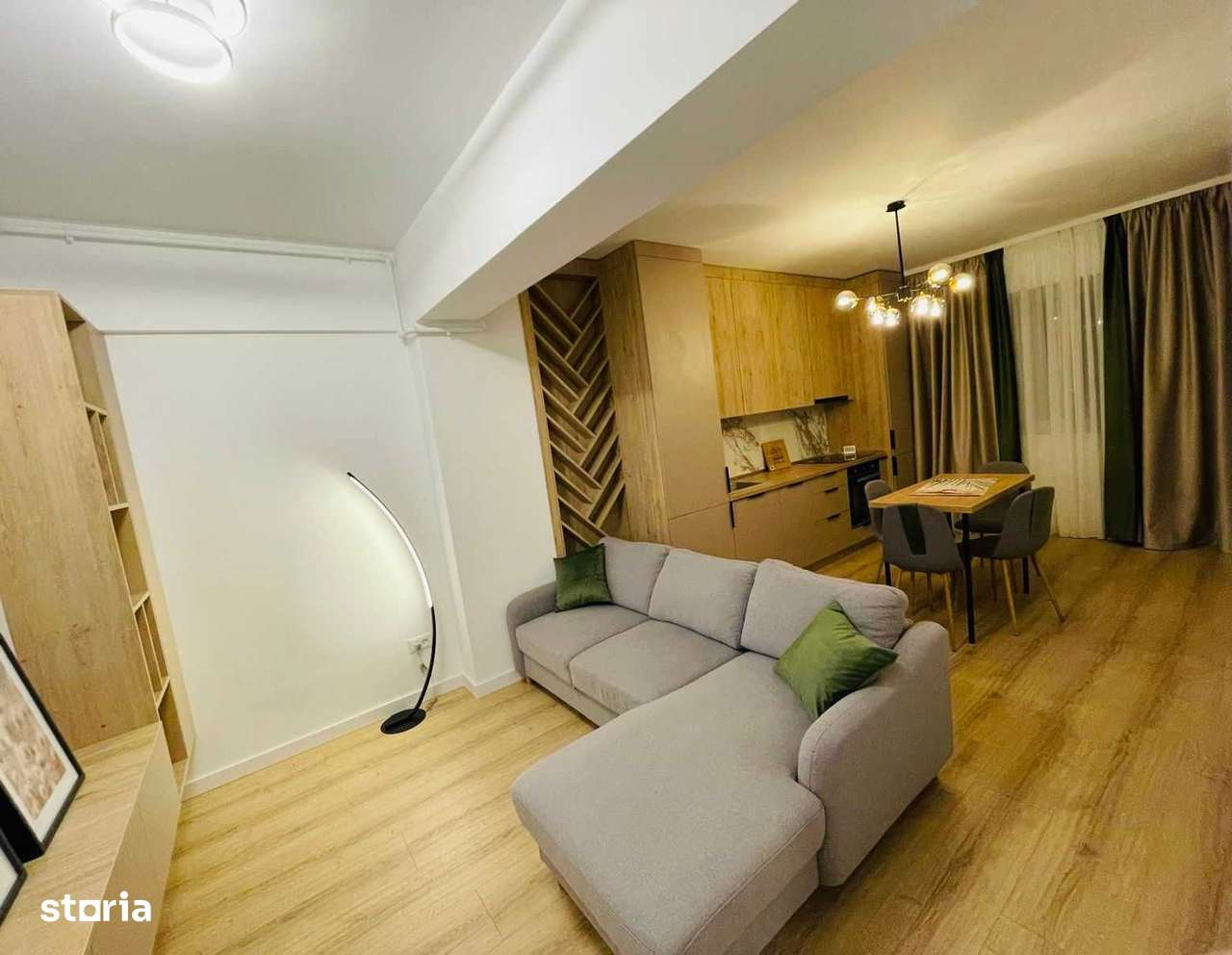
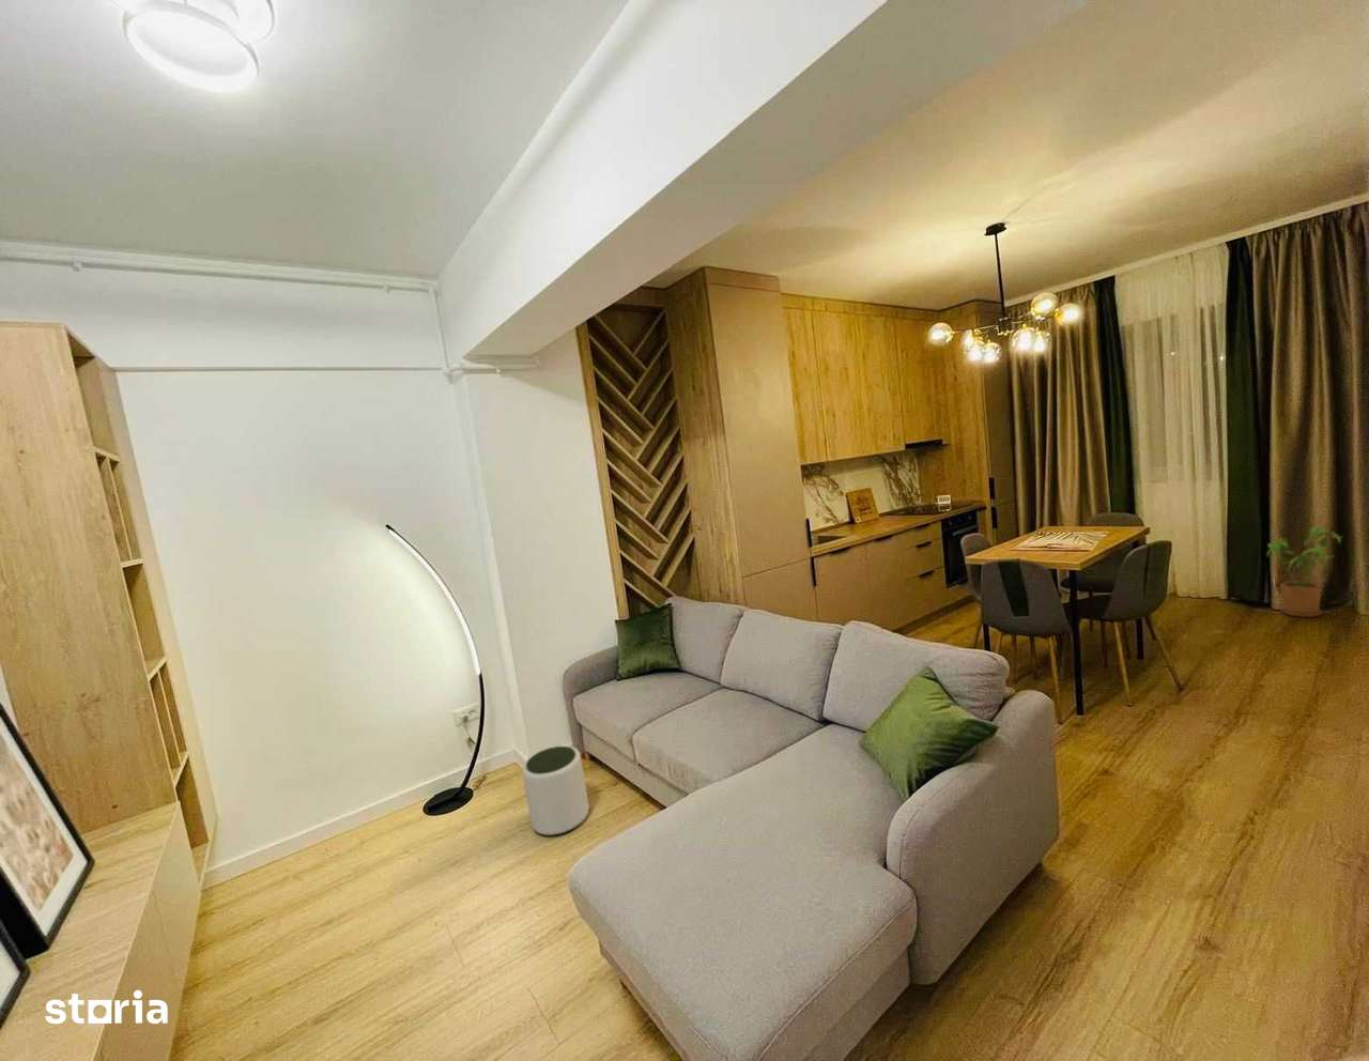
+ plant pot [521,745,589,837]
+ house plant [1267,527,1342,618]
